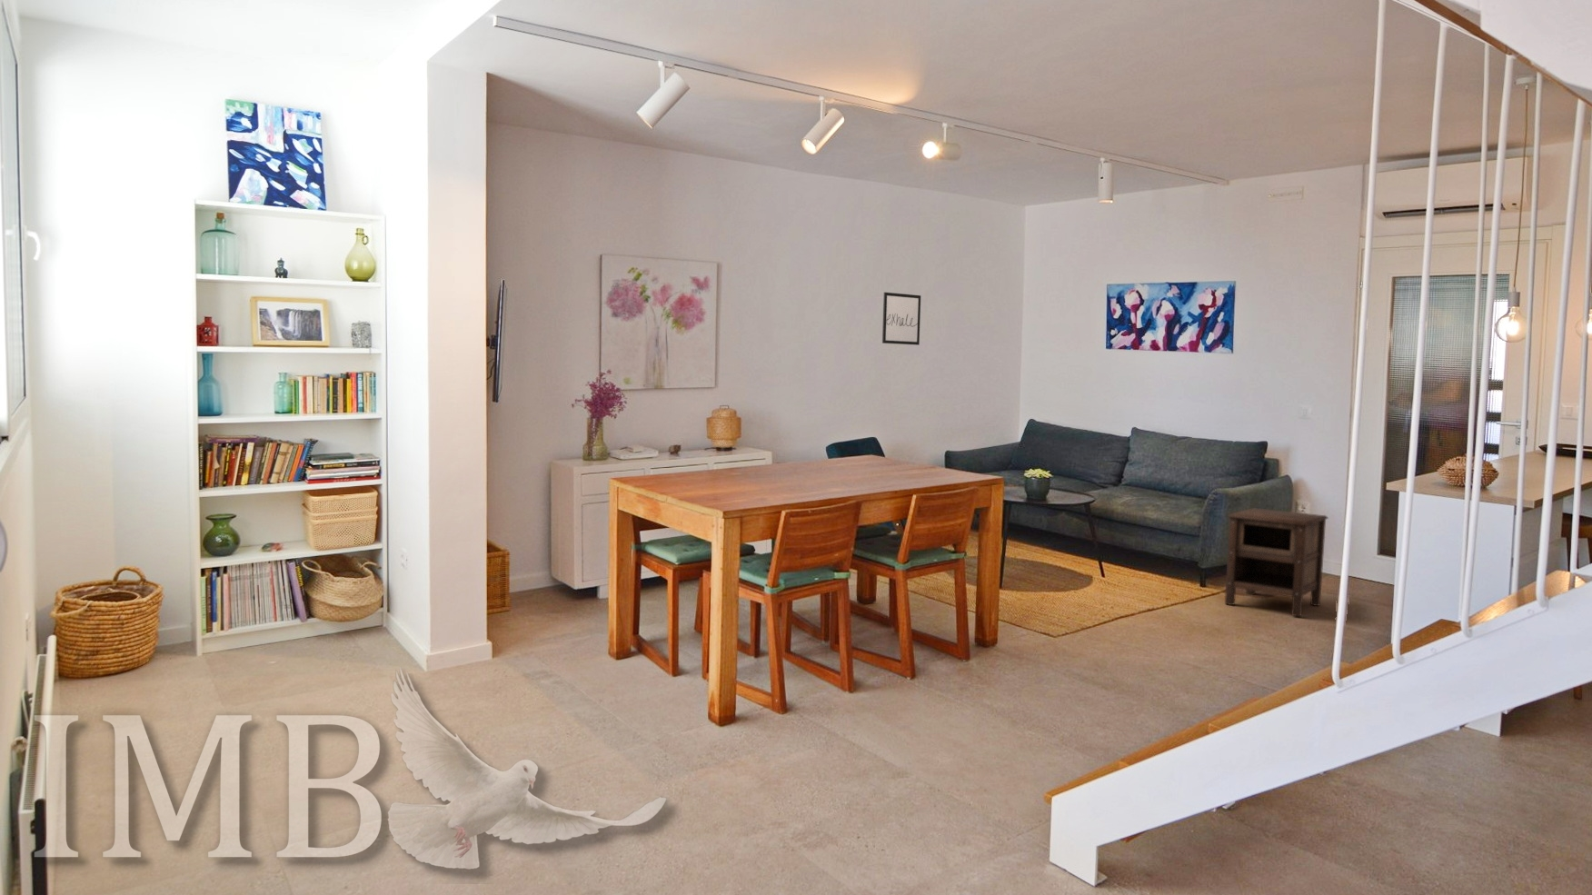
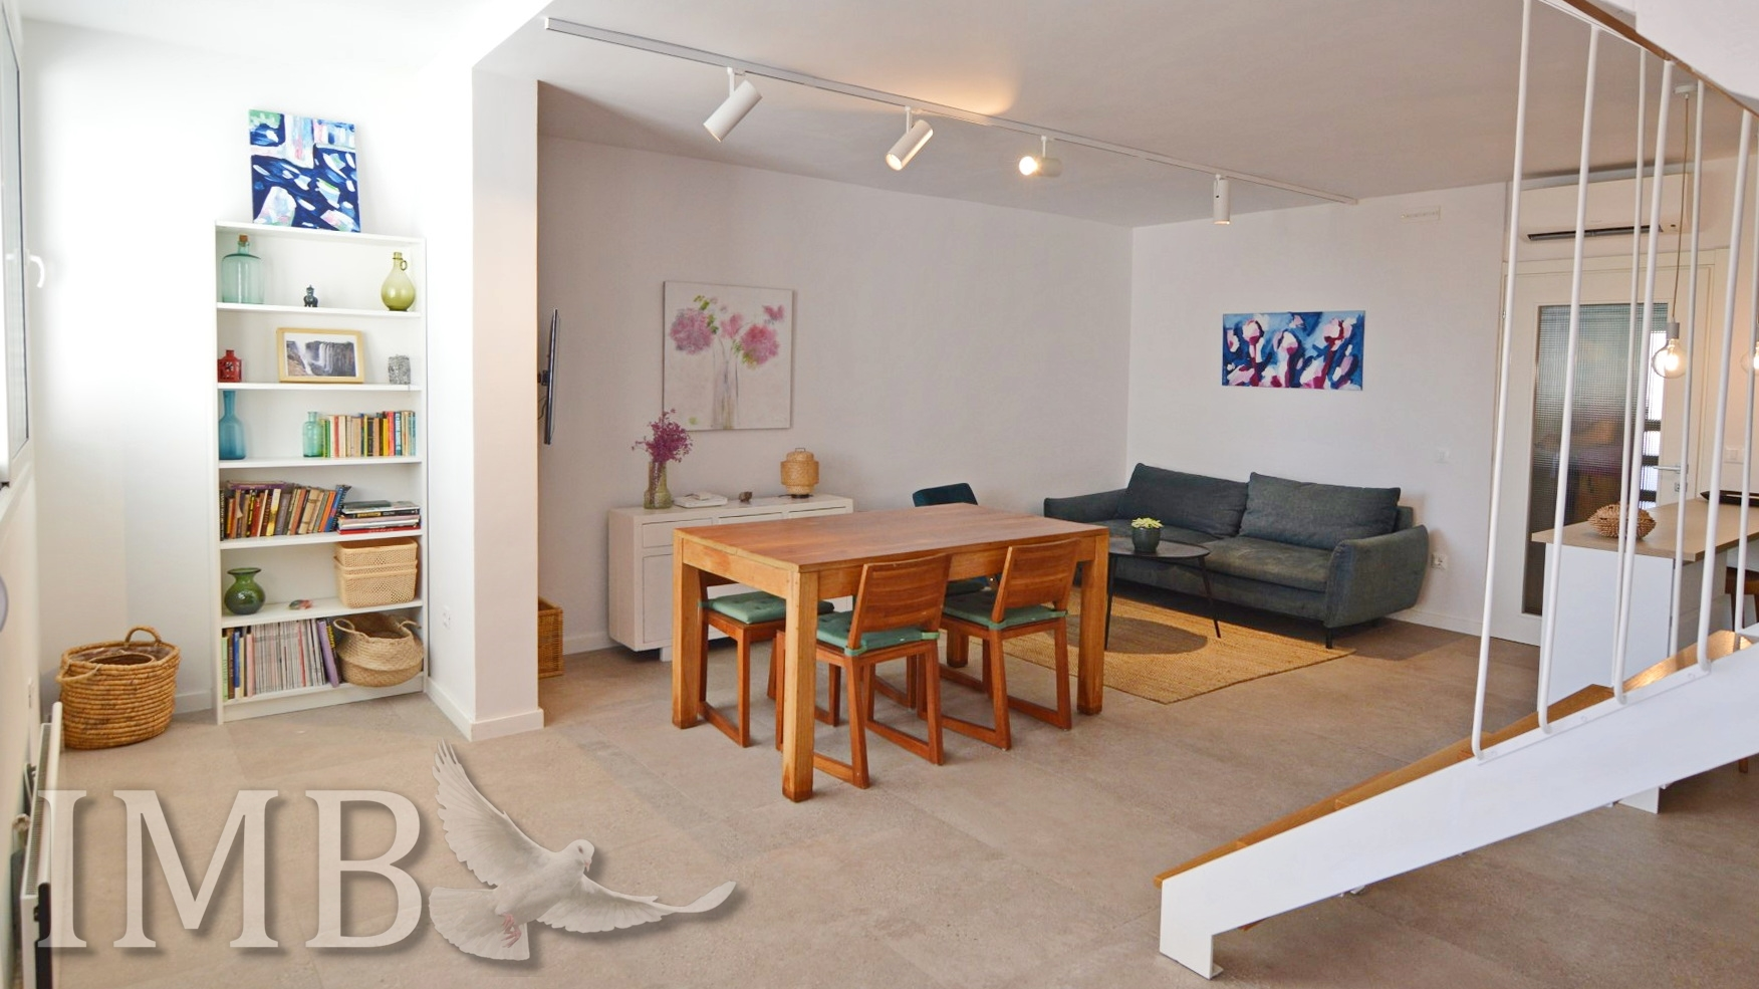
- wall art [881,292,922,346]
- nightstand [1224,507,1330,617]
